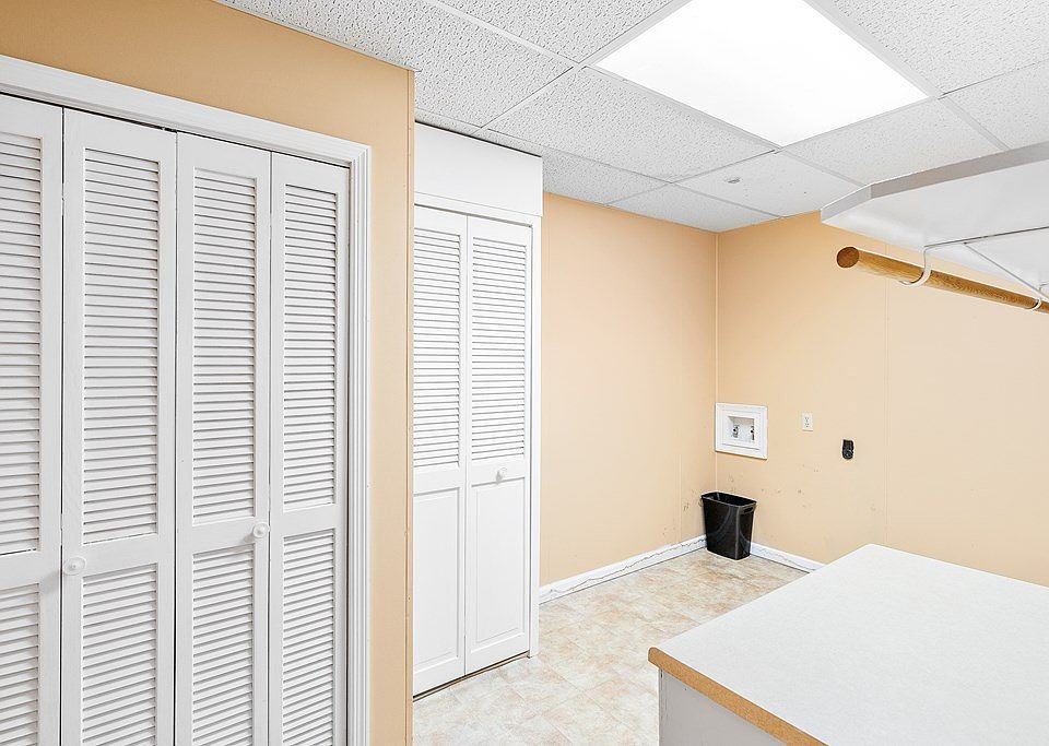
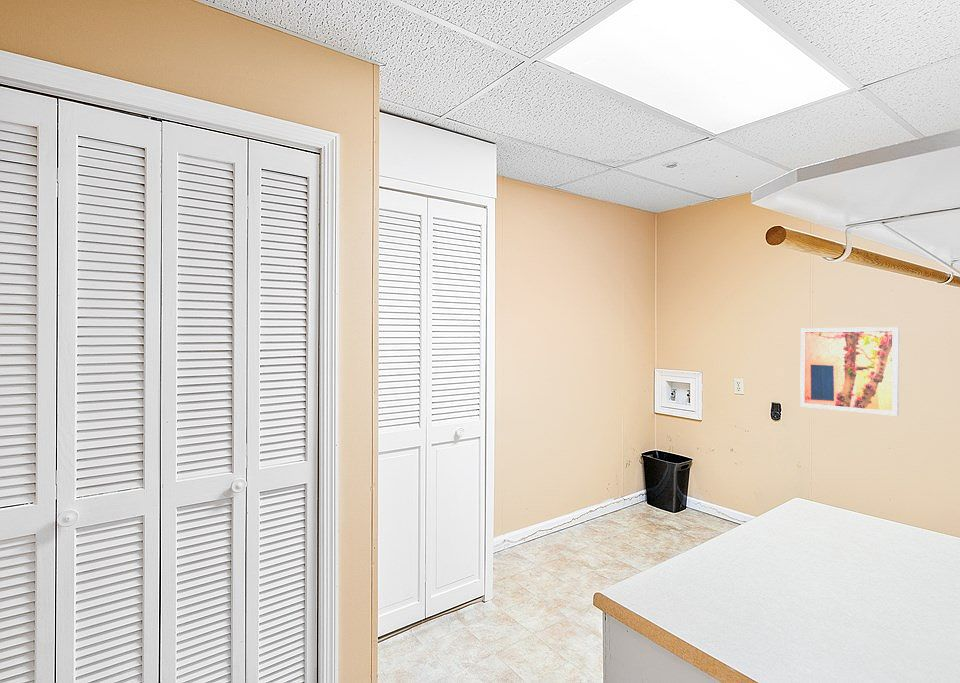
+ wall art [799,326,901,417]
